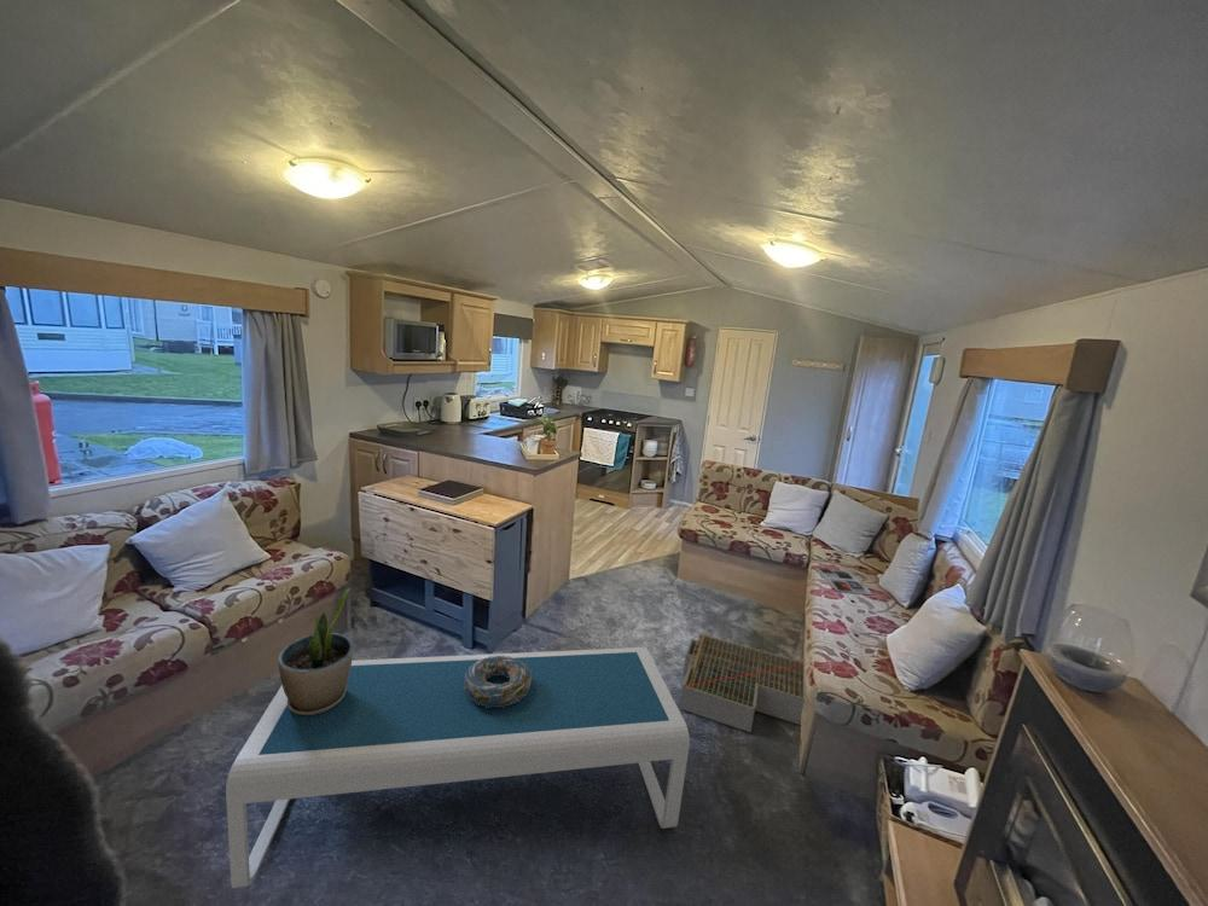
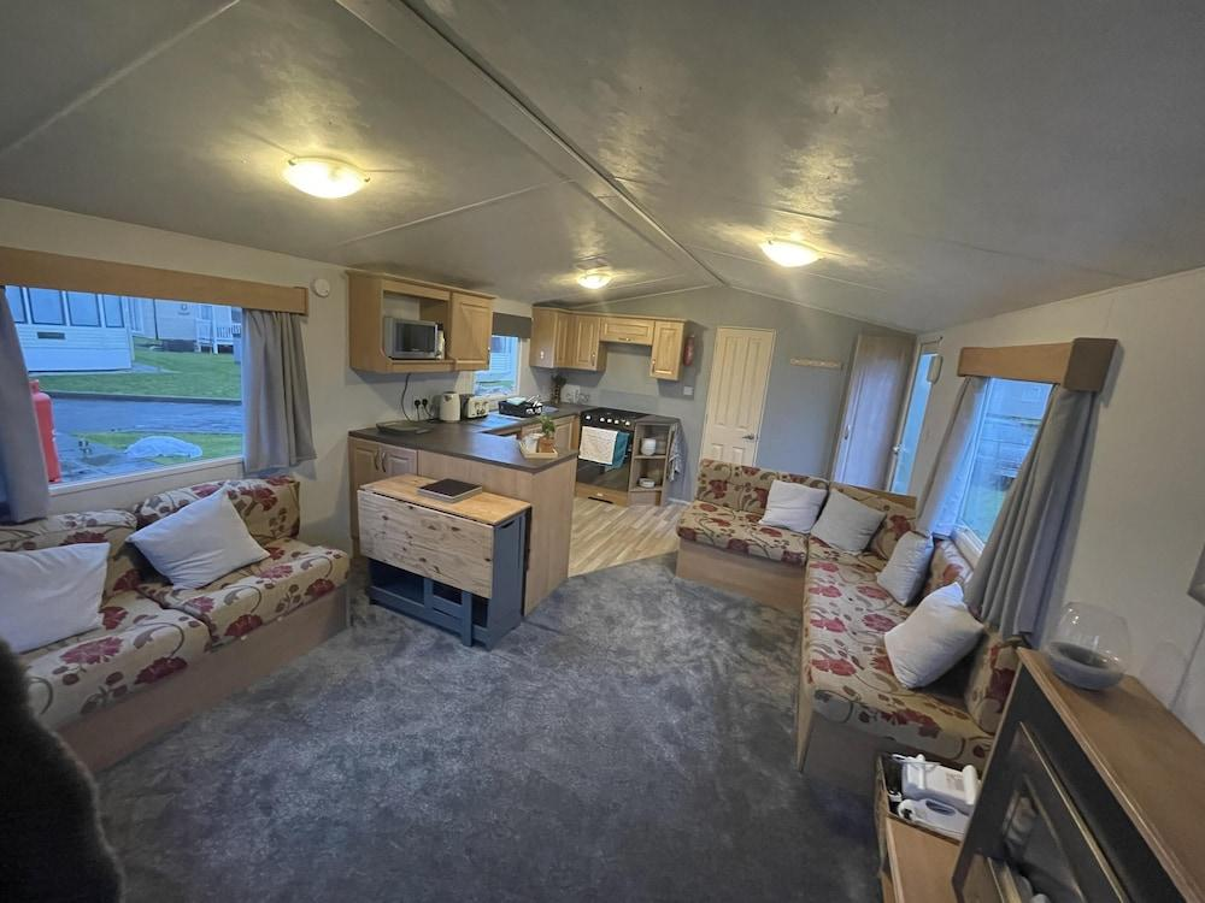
- magazine [814,567,873,597]
- decorative bowl [464,655,532,708]
- potted plant [277,587,354,715]
- coffee table [225,646,691,889]
- architectural model [679,632,806,733]
